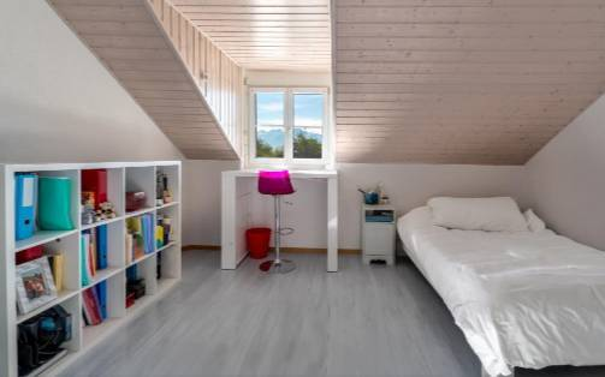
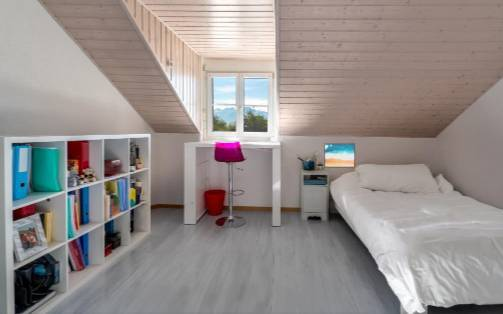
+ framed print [323,142,356,169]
